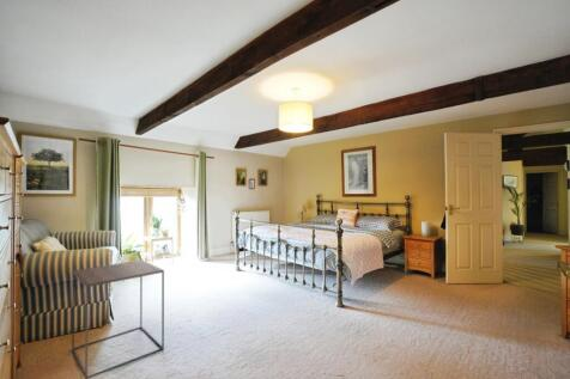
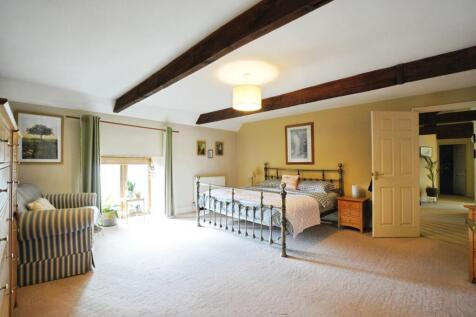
- side table [71,258,165,379]
